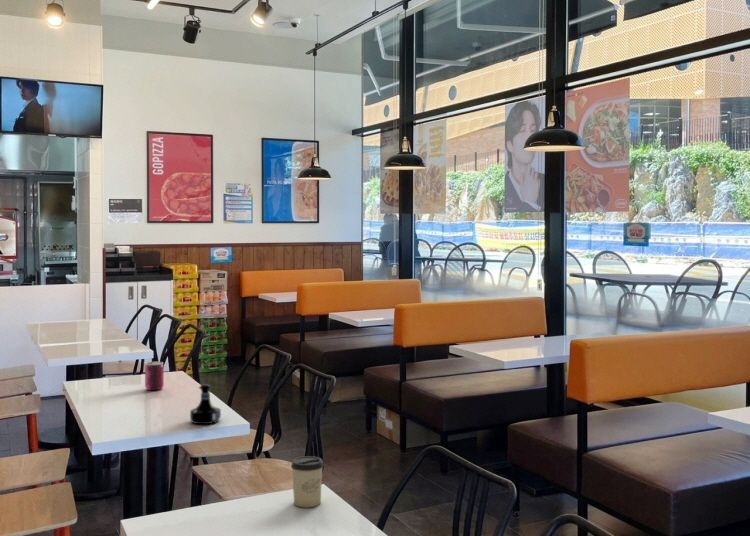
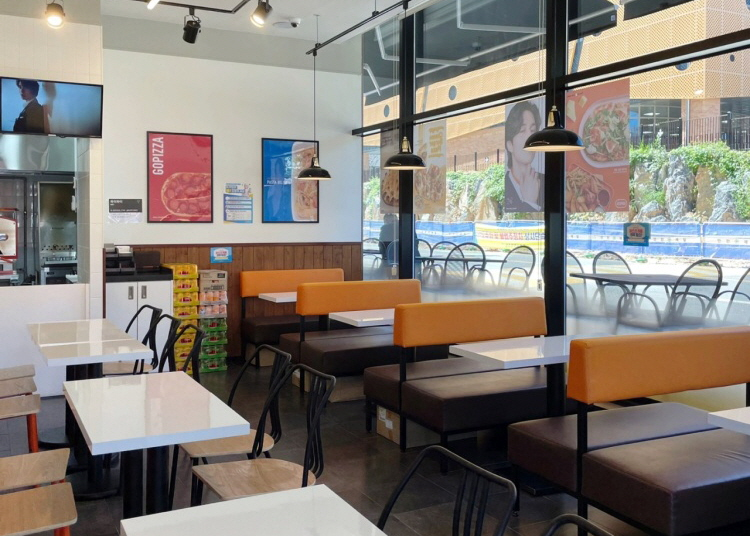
- cup [290,455,325,508]
- tequila bottle [189,383,222,425]
- can [144,361,165,391]
